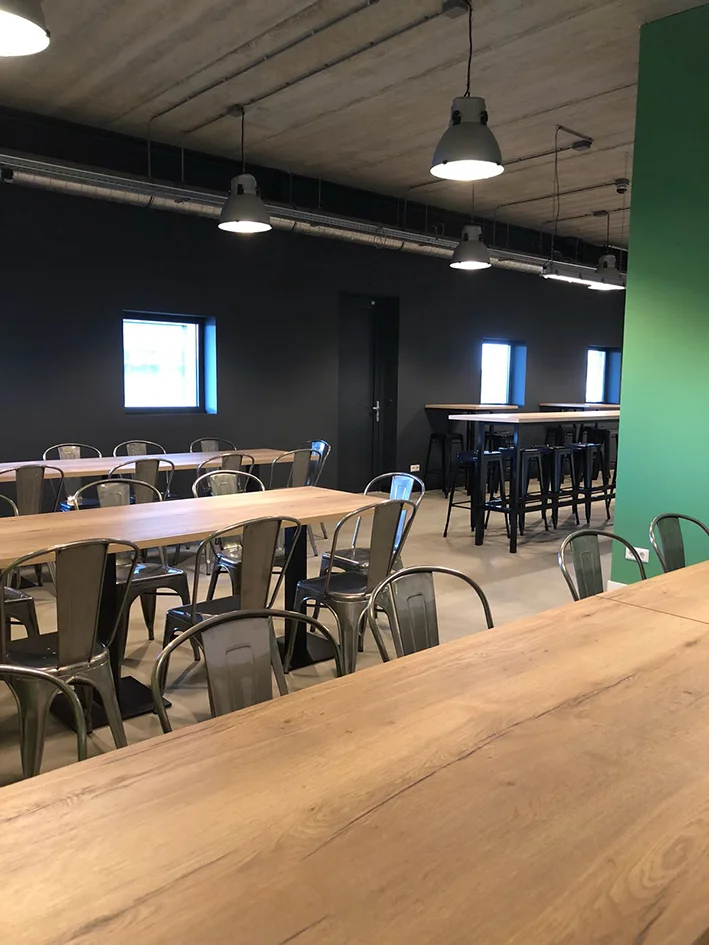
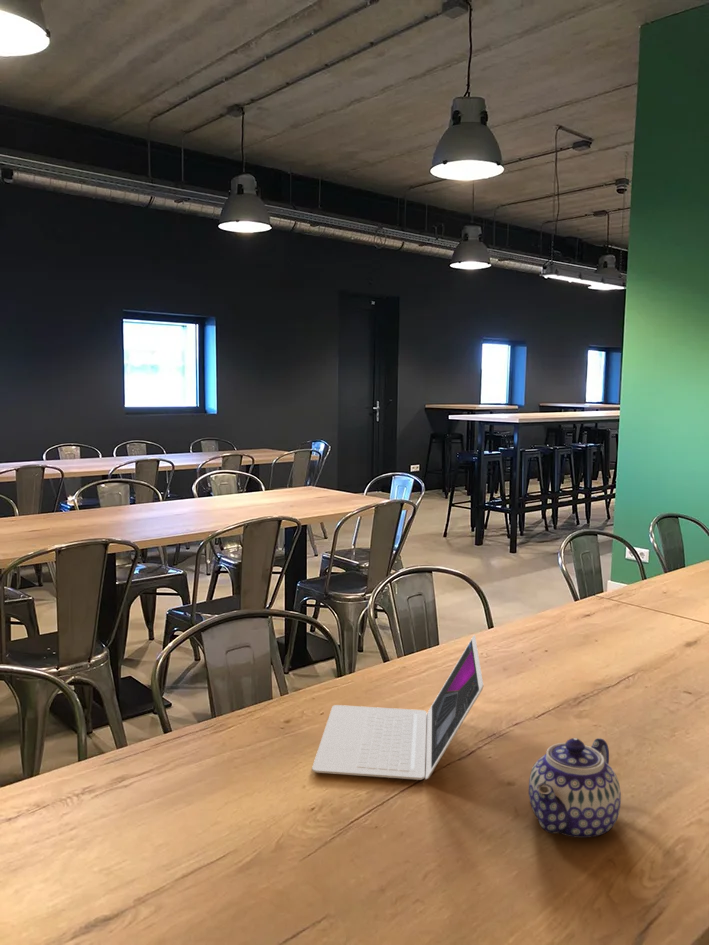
+ teapot [528,737,622,839]
+ laptop [311,634,484,781]
